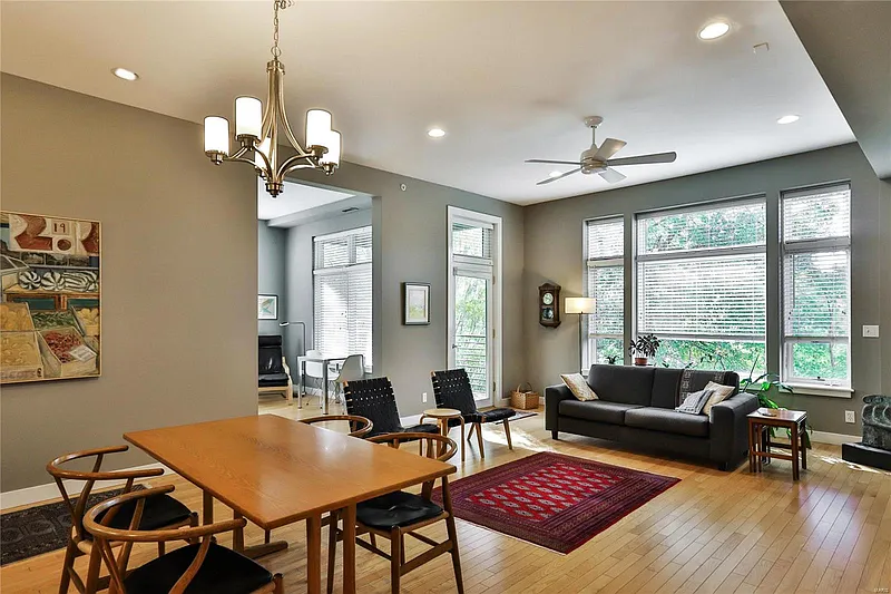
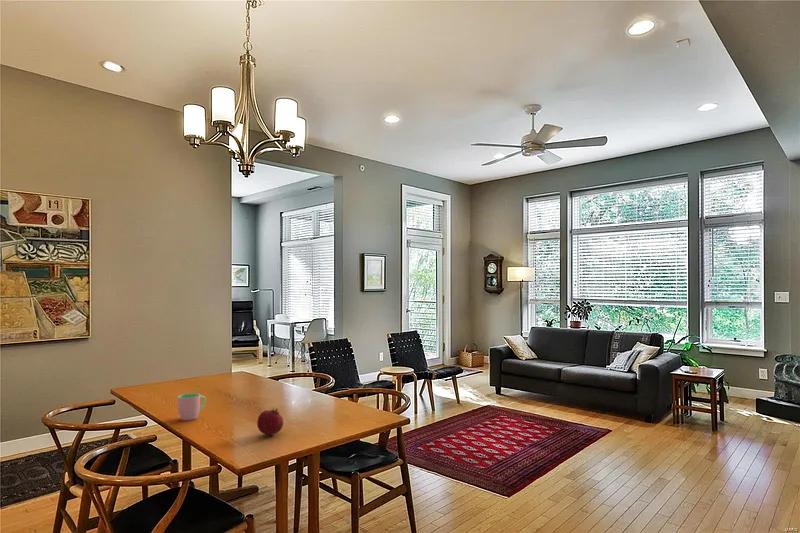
+ cup [177,392,207,422]
+ fruit [256,407,284,436]
